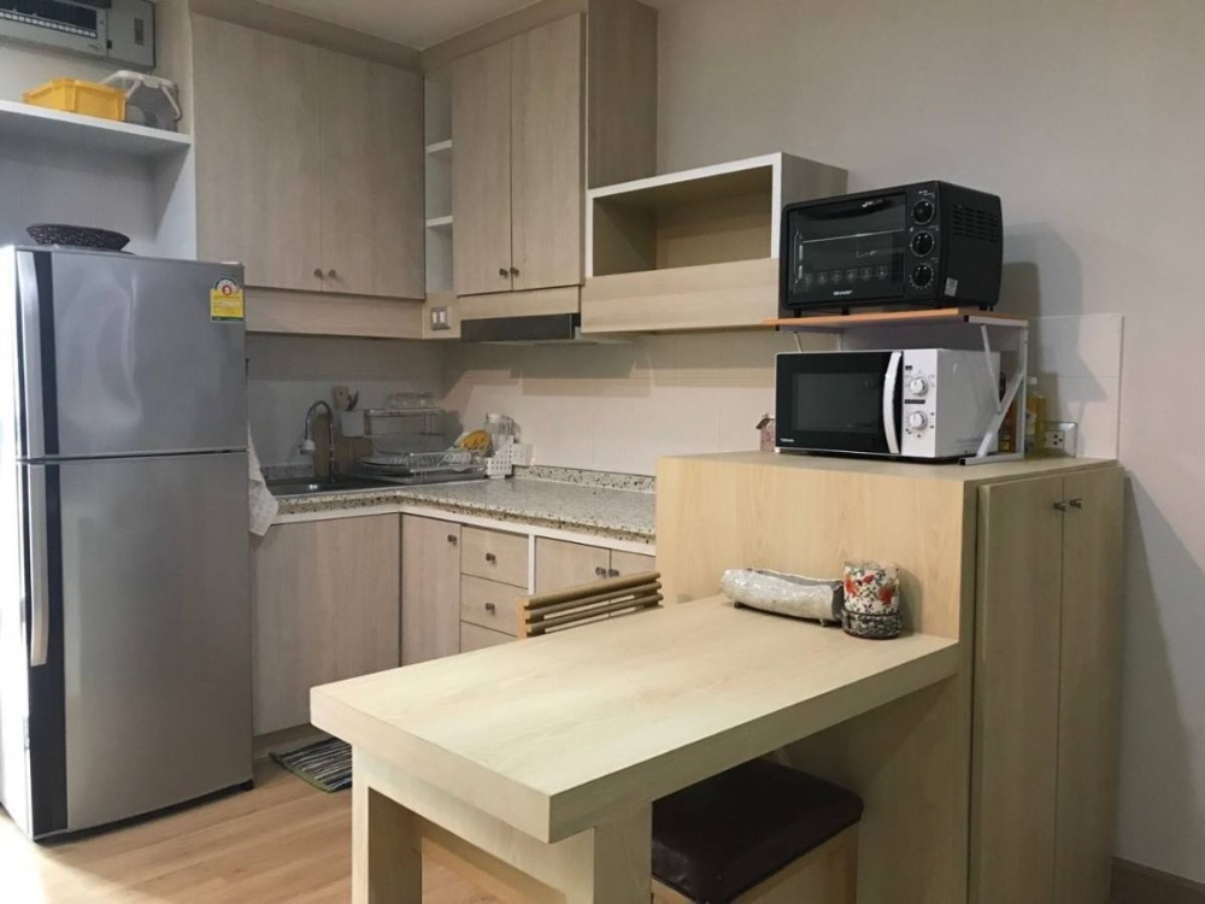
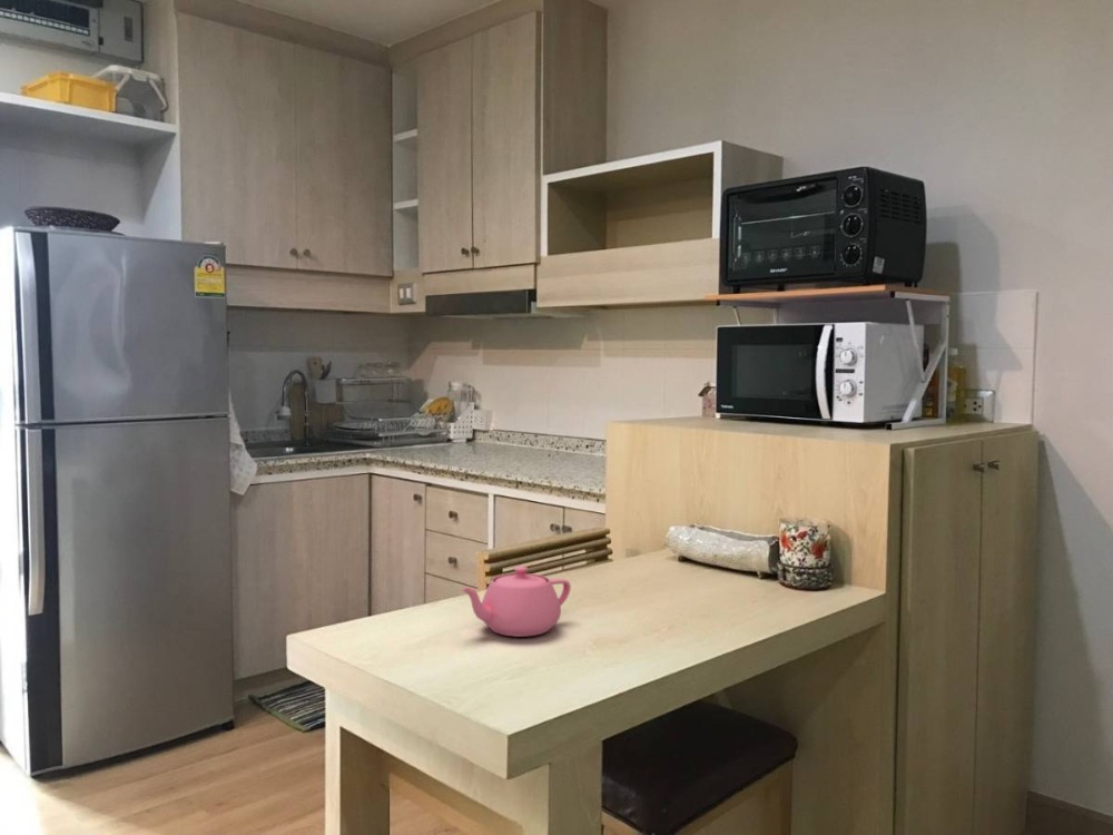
+ teapot [460,566,572,638]
